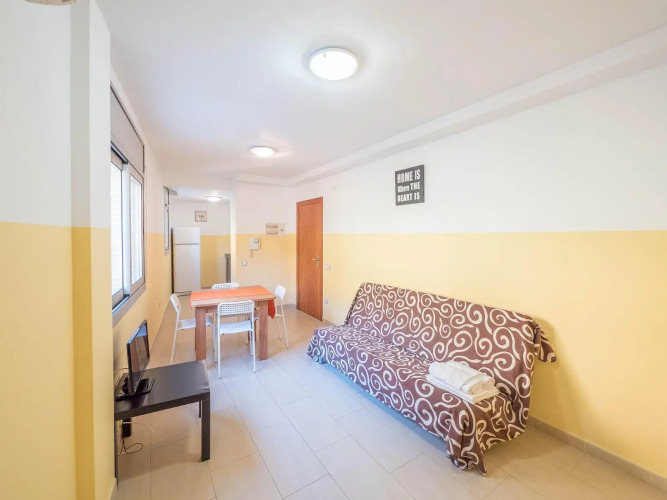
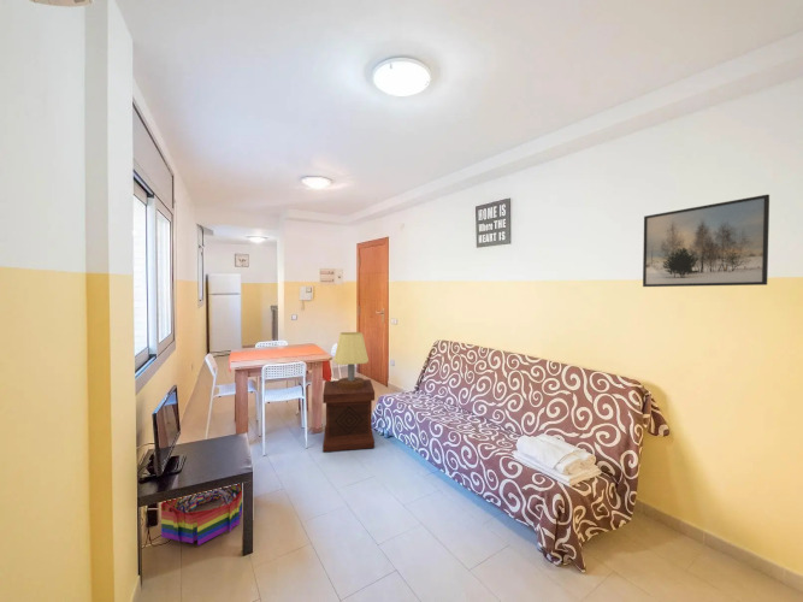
+ storage bin [160,484,243,547]
+ table lamp [332,331,370,389]
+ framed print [642,194,770,288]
+ side table [321,378,376,453]
